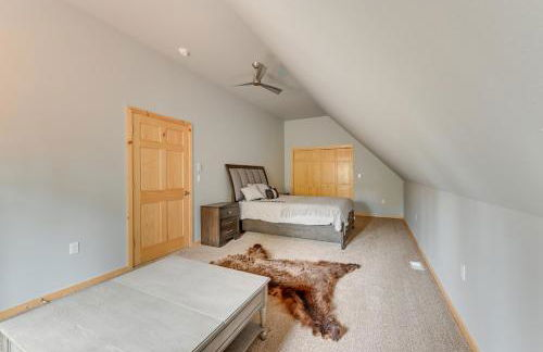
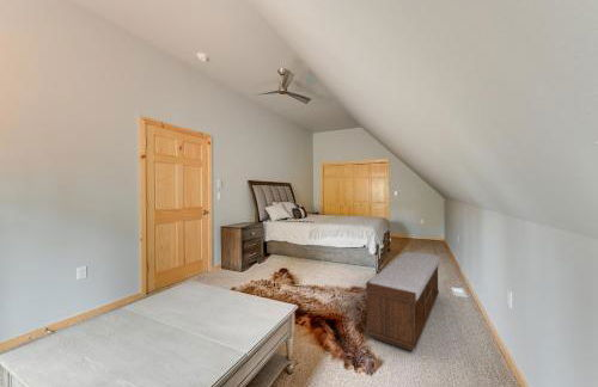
+ bench [365,251,441,352]
